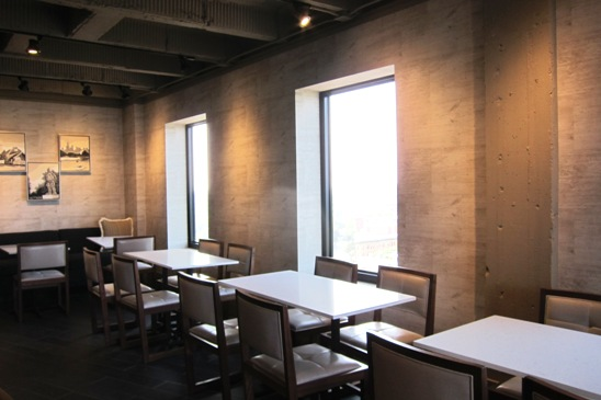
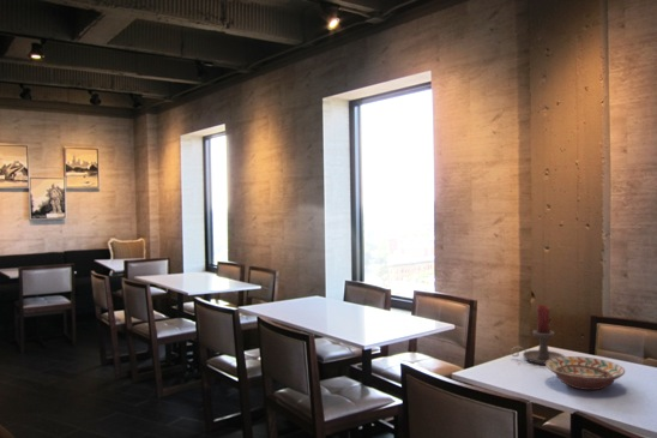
+ decorative bowl [546,355,626,391]
+ candle holder [510,304,566,366]
